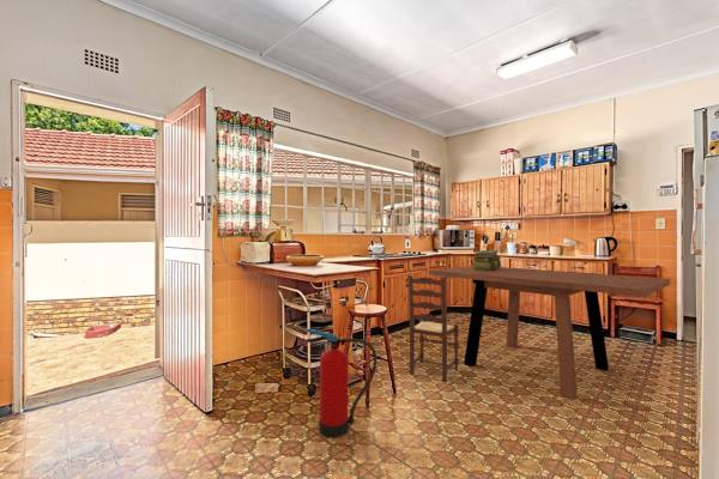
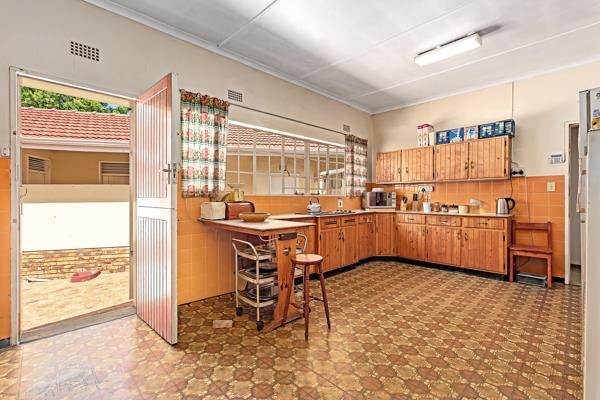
- dining table [428,265,671,400]
- dining chair [407,274,460,383]
- stack of books [472,249,502,271]
- fire extinguisher [306,328,377,438]
